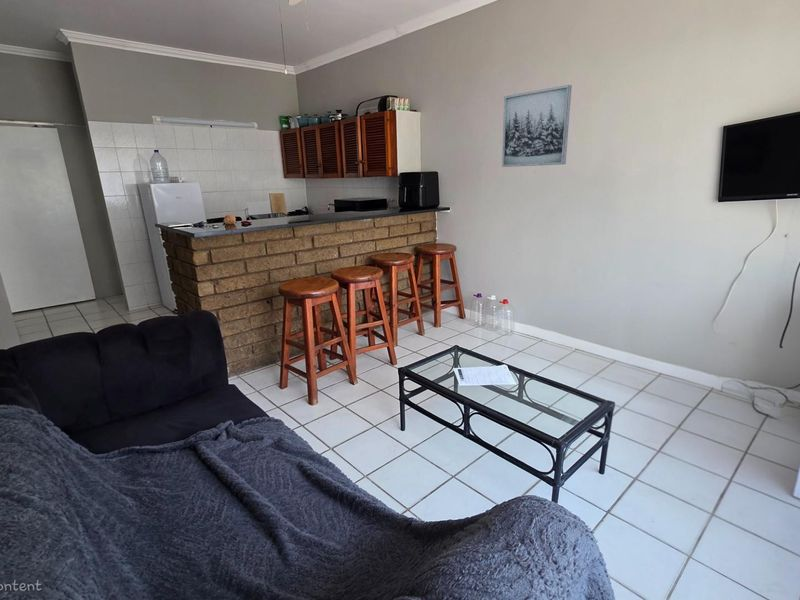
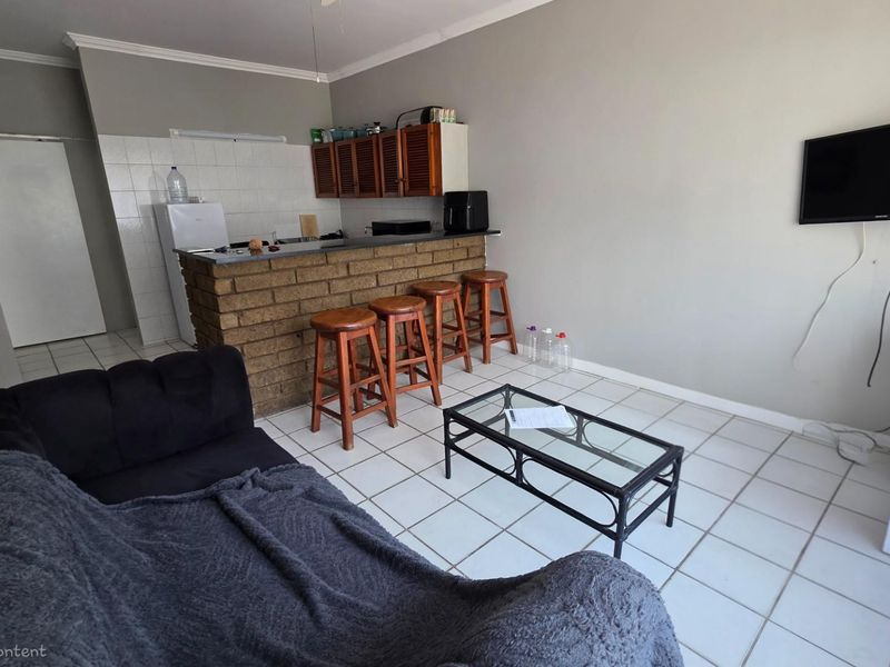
- wall art [501,84,573,168]
